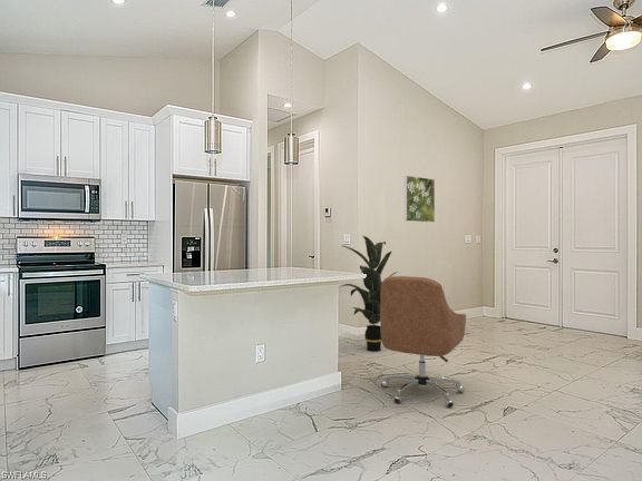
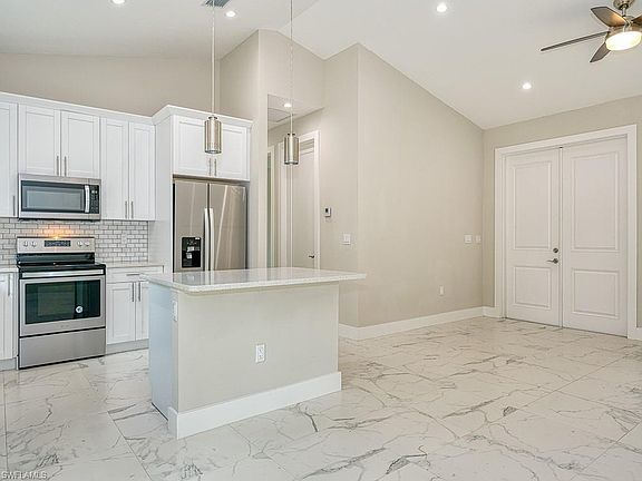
- indoor plant [340,235,398,352]
- chair [379,275,467,408]
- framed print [403,175,436,224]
